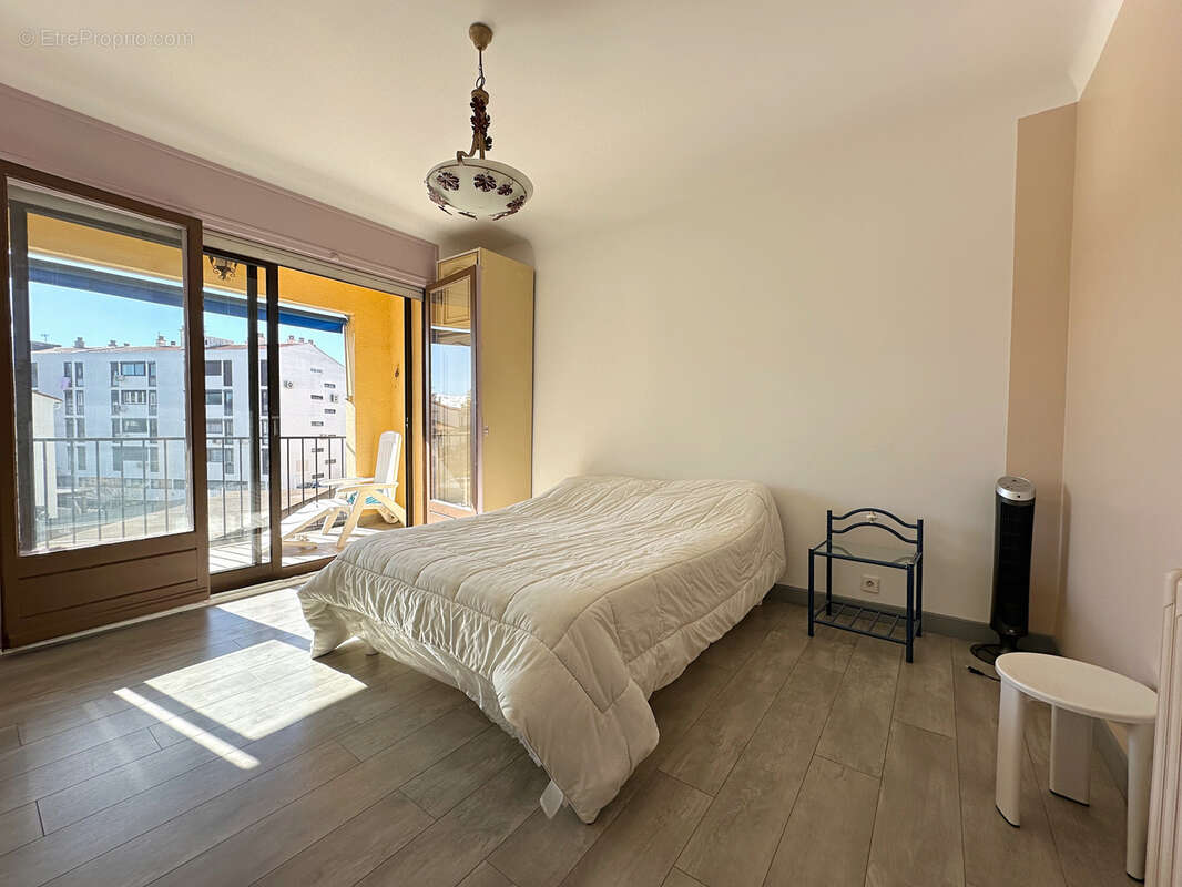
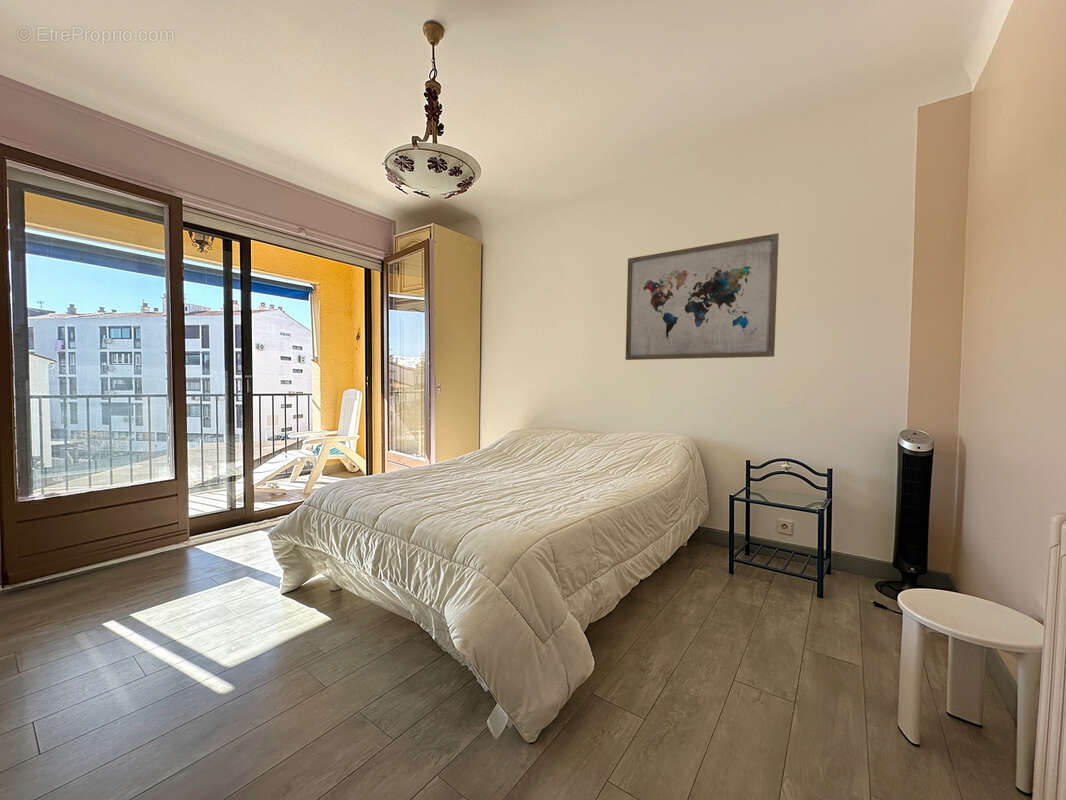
+ wall art [625,232,780,361]
